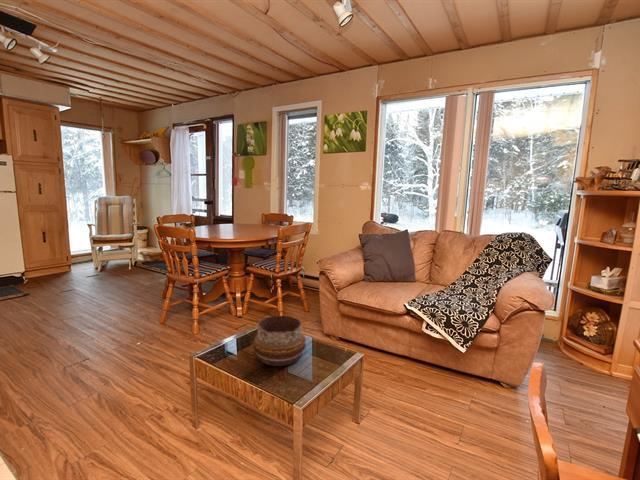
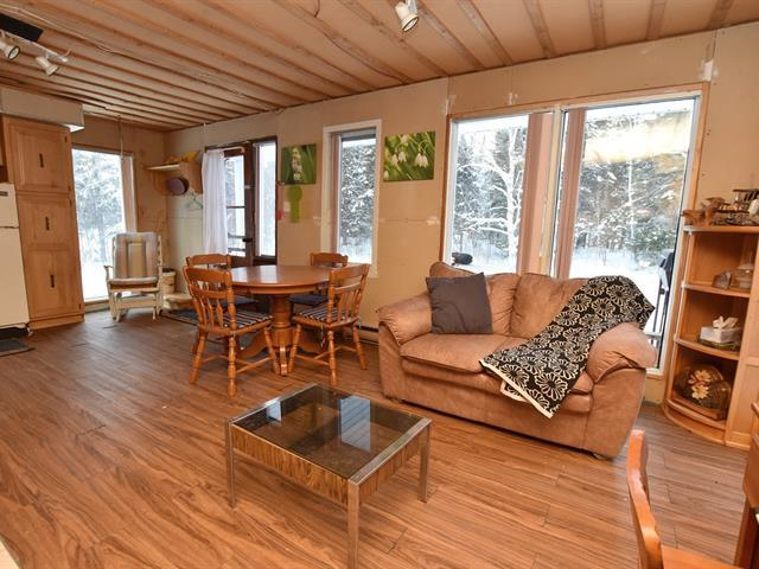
- decorative bowl [252,314,307,367]
